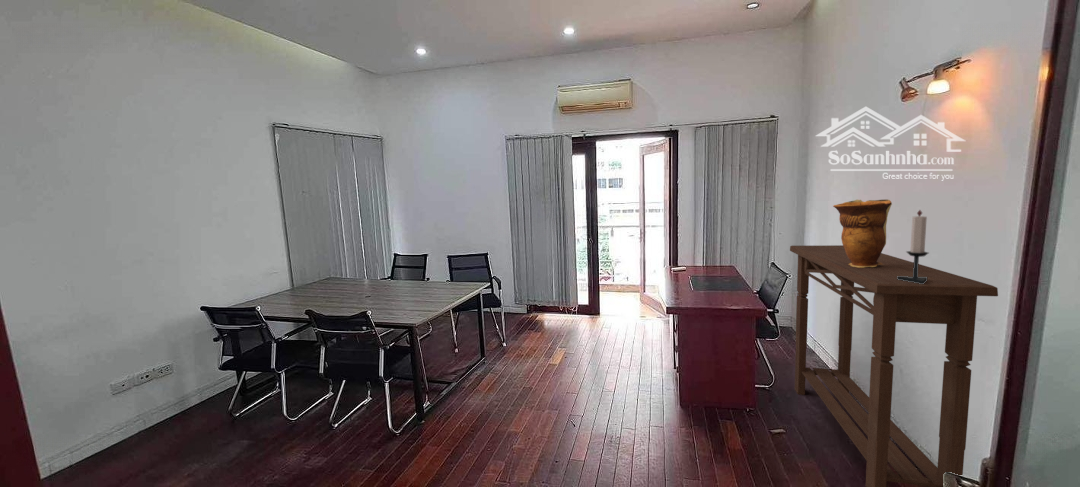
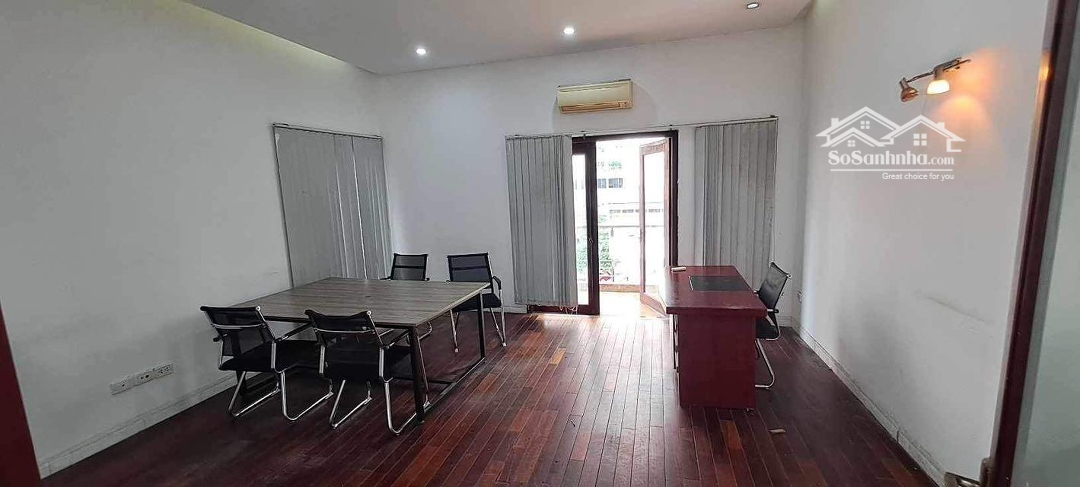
- candle holder [897,209,929,284]
- decorative vase [832,198,893,267]
- console table [789,244,999,487]
